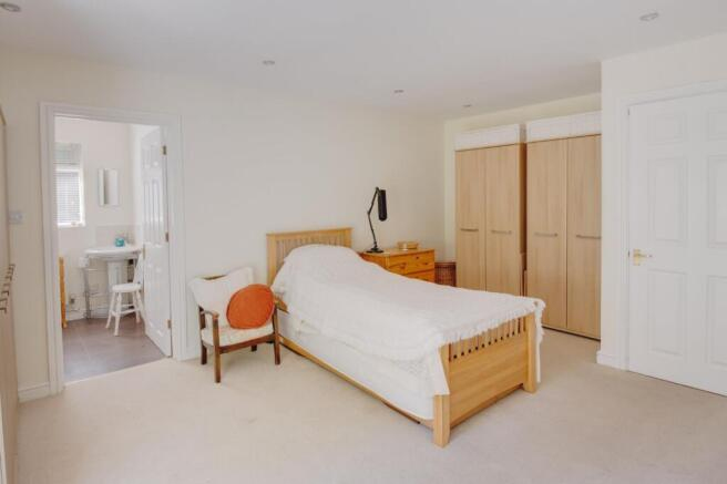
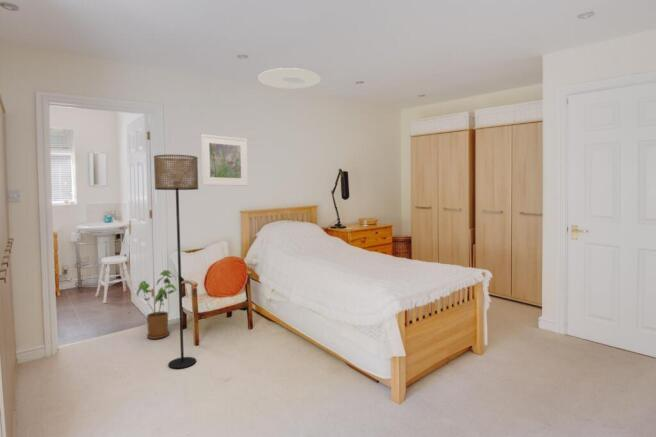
+ ceiling light [257,67,322,89]
+ floor lamp [153,154,199,369]
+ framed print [200,133,249,187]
+ house plant [135,269,178,340]
